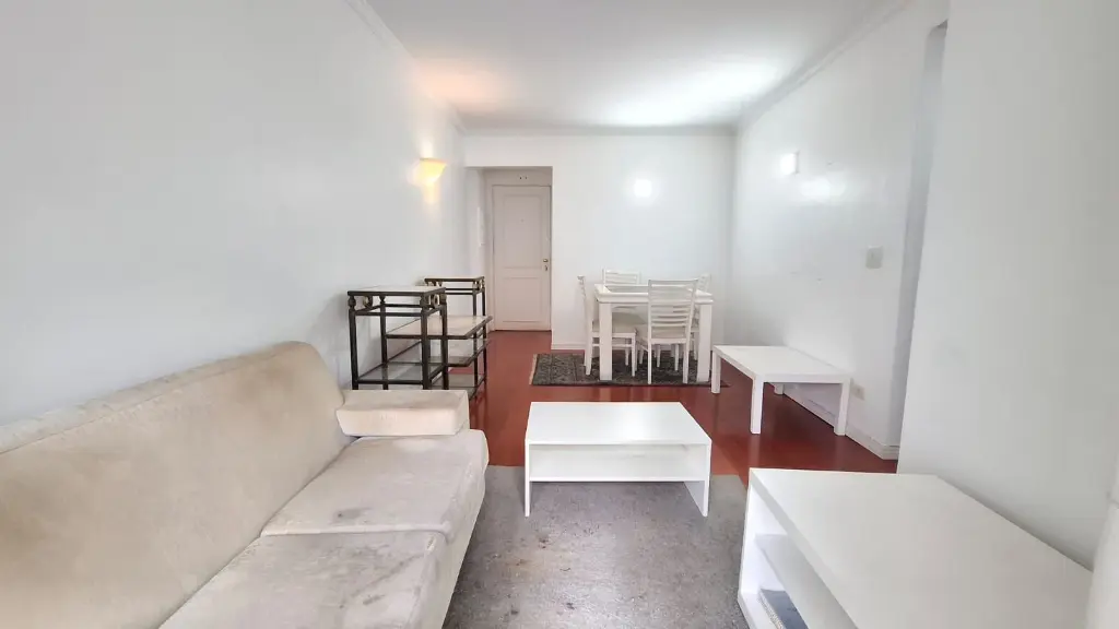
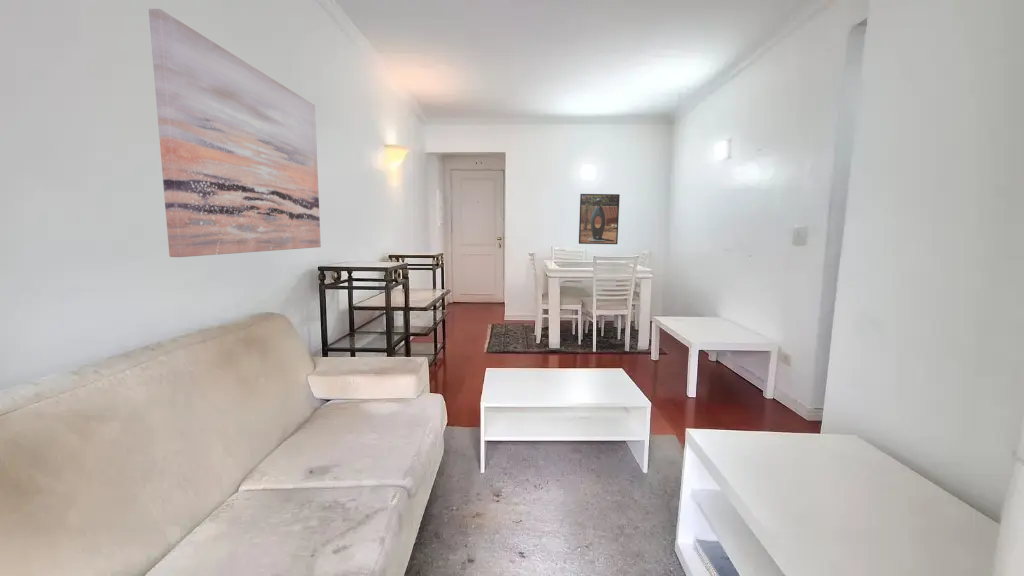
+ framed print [578,193,621,245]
+ wall art [148,8,322,258]
